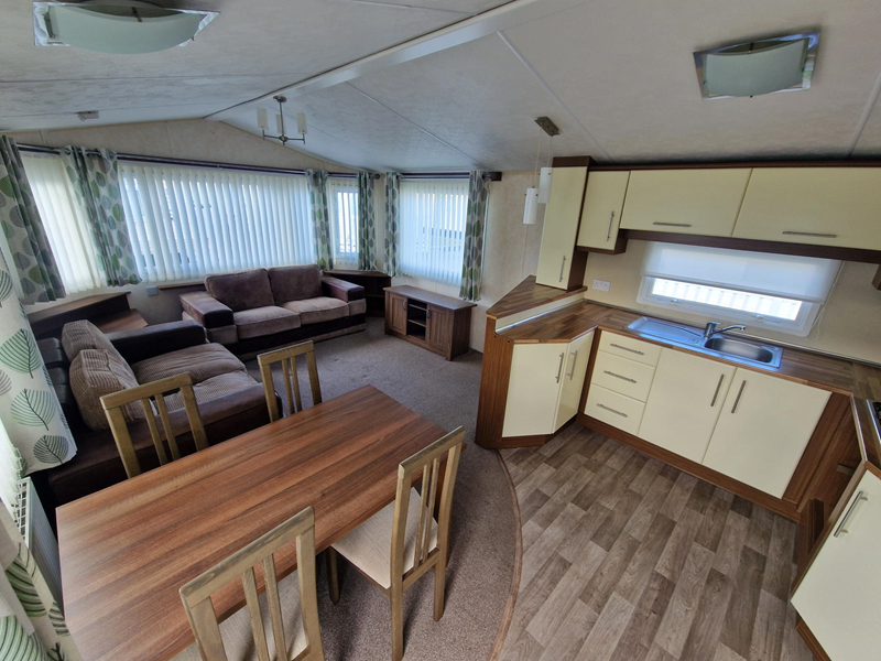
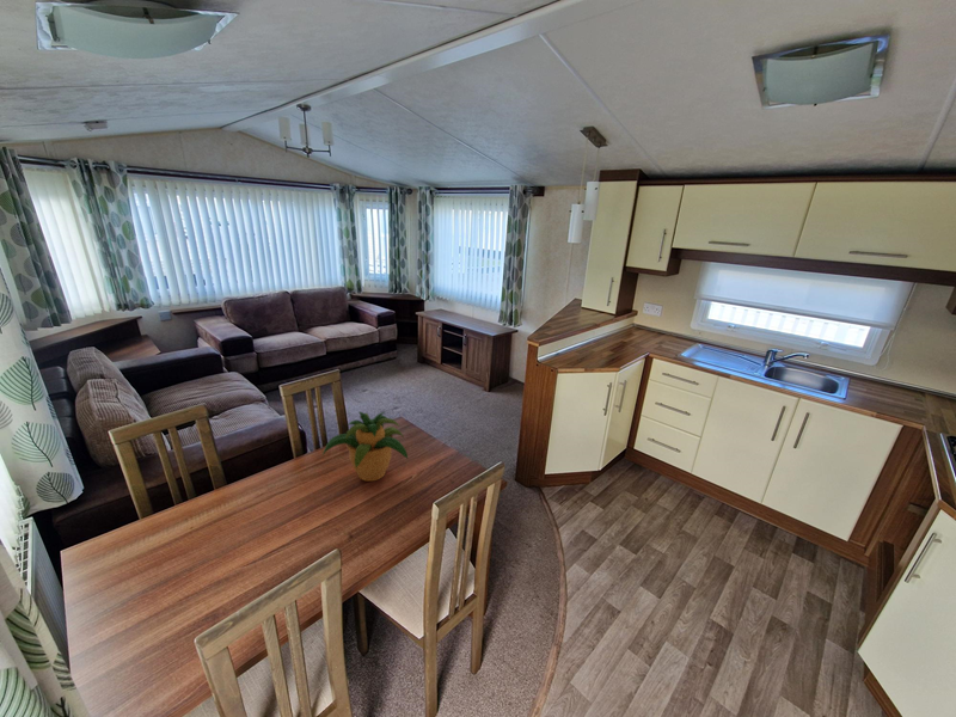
+ potted plant [321,410,409,483]
